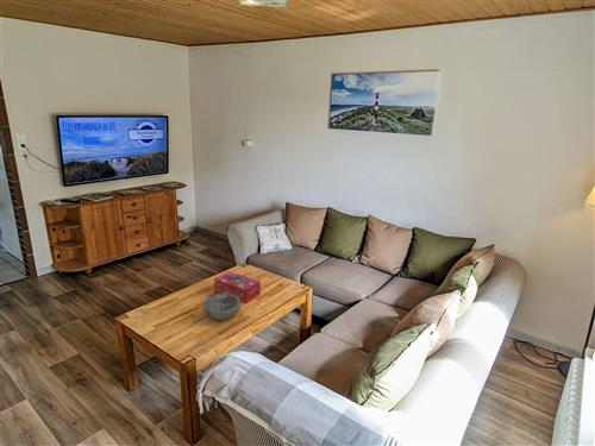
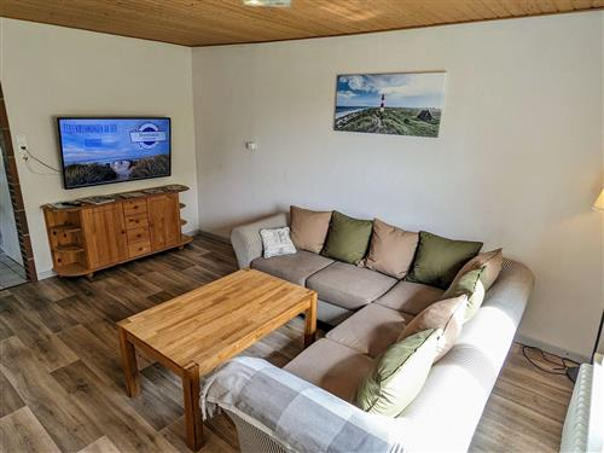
- tissue box [213,270,262,304]
- bowl [202,293,242,321]
